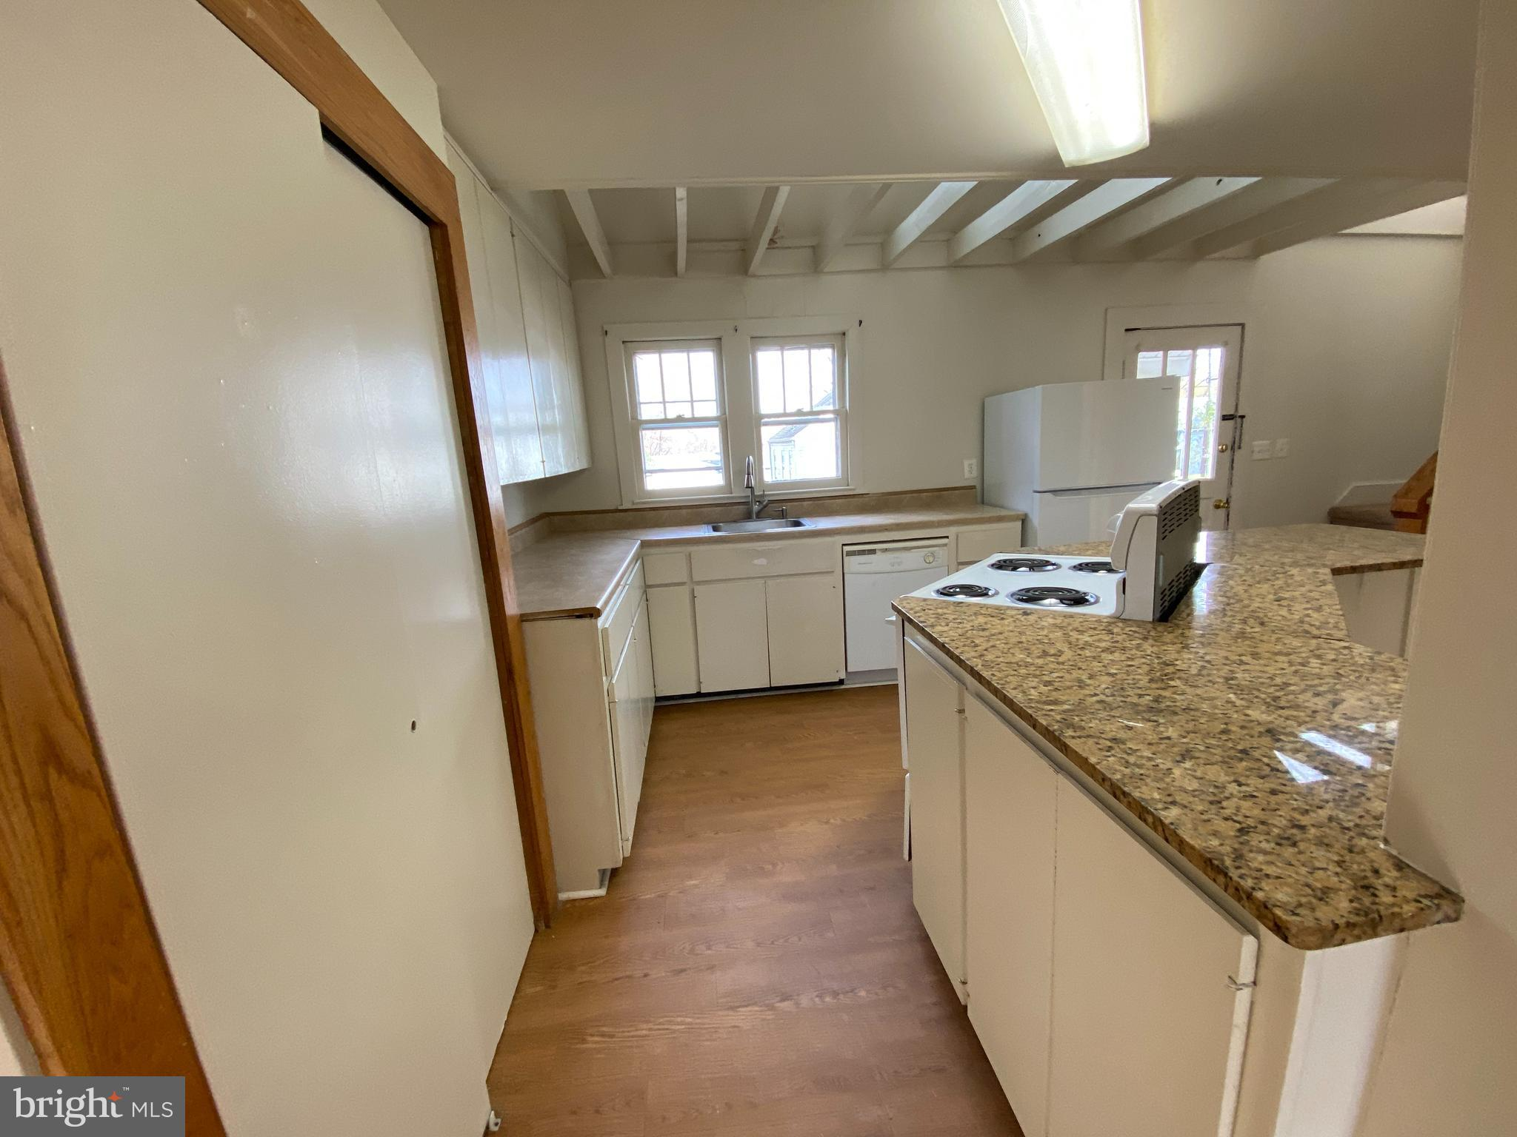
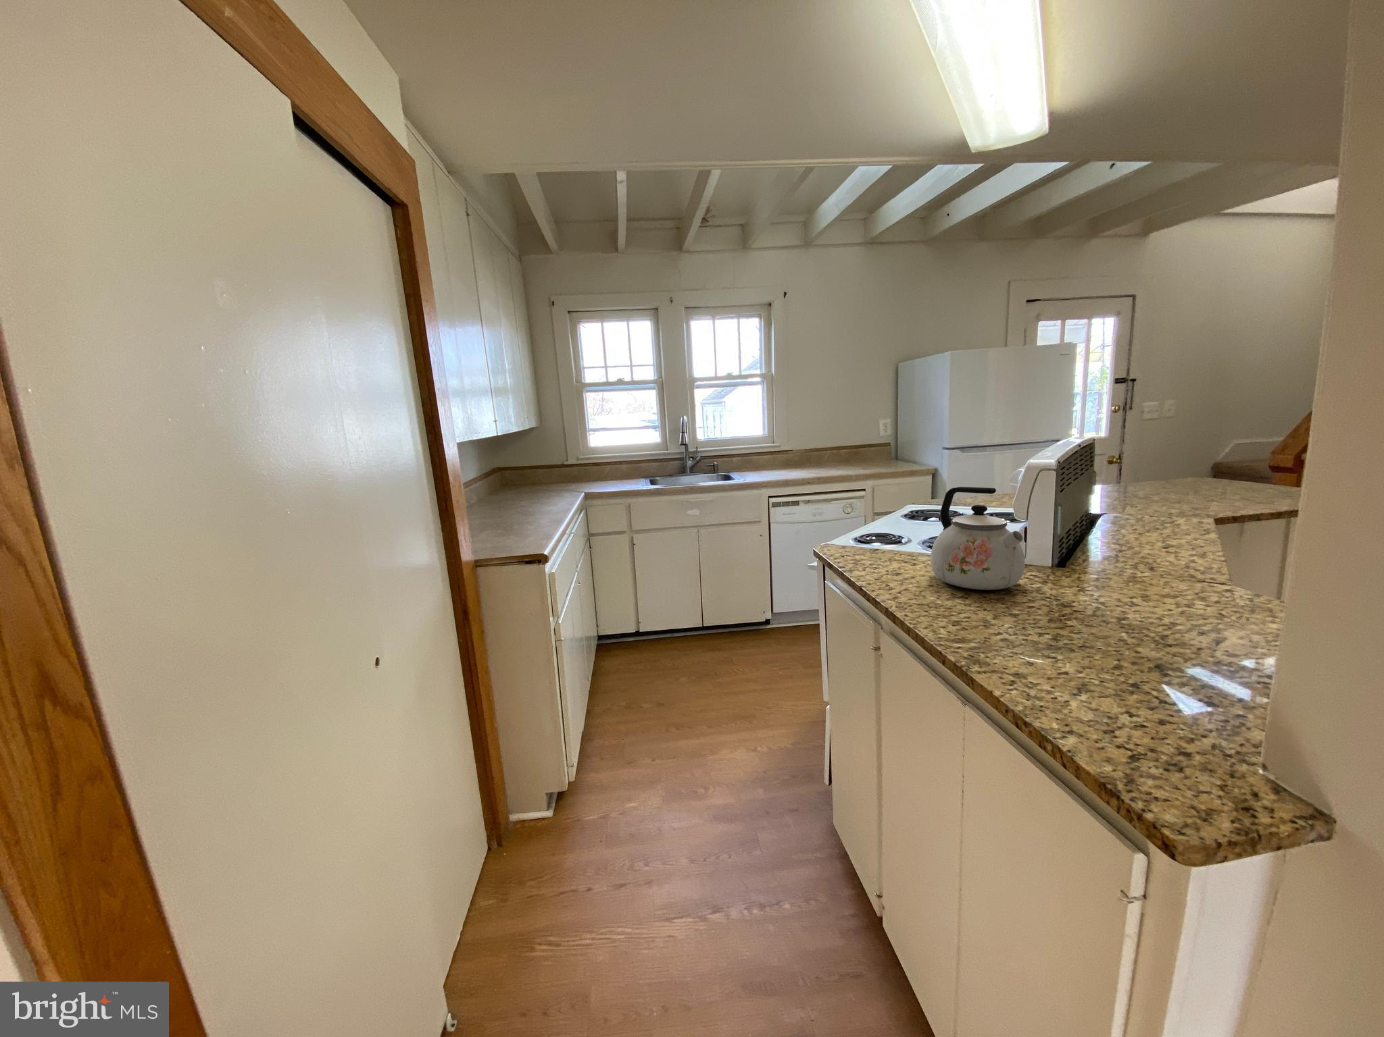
+ kettle [930,486,1025,590]
